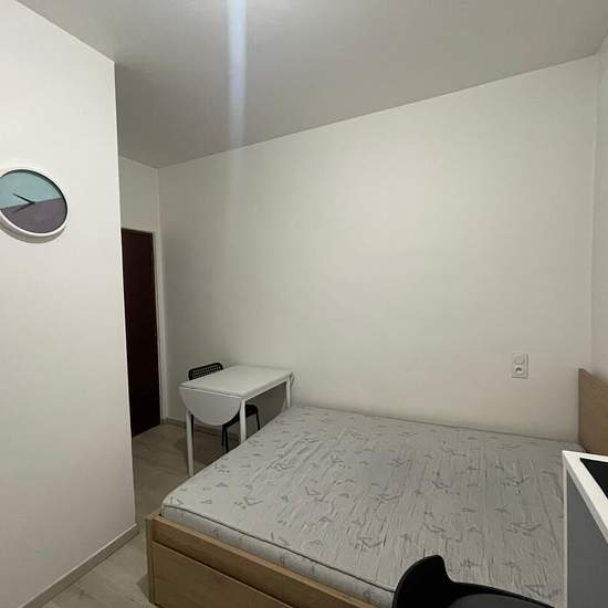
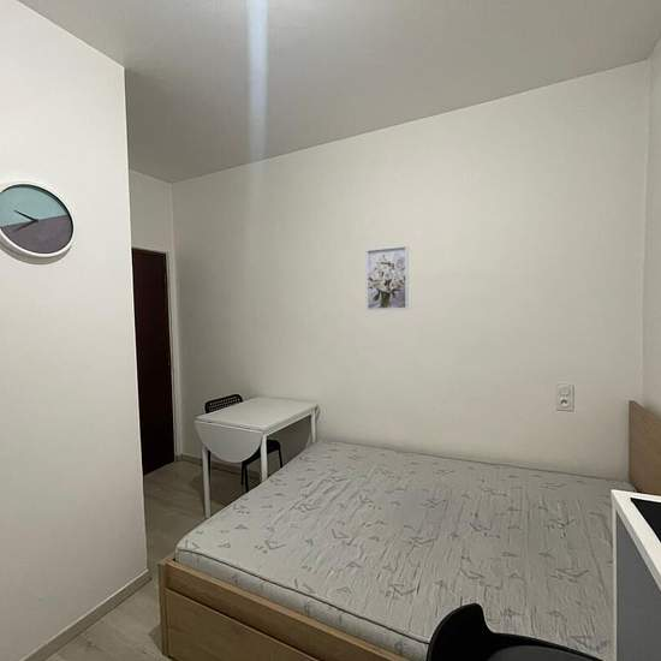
+ wall art [364,244,410,311]
